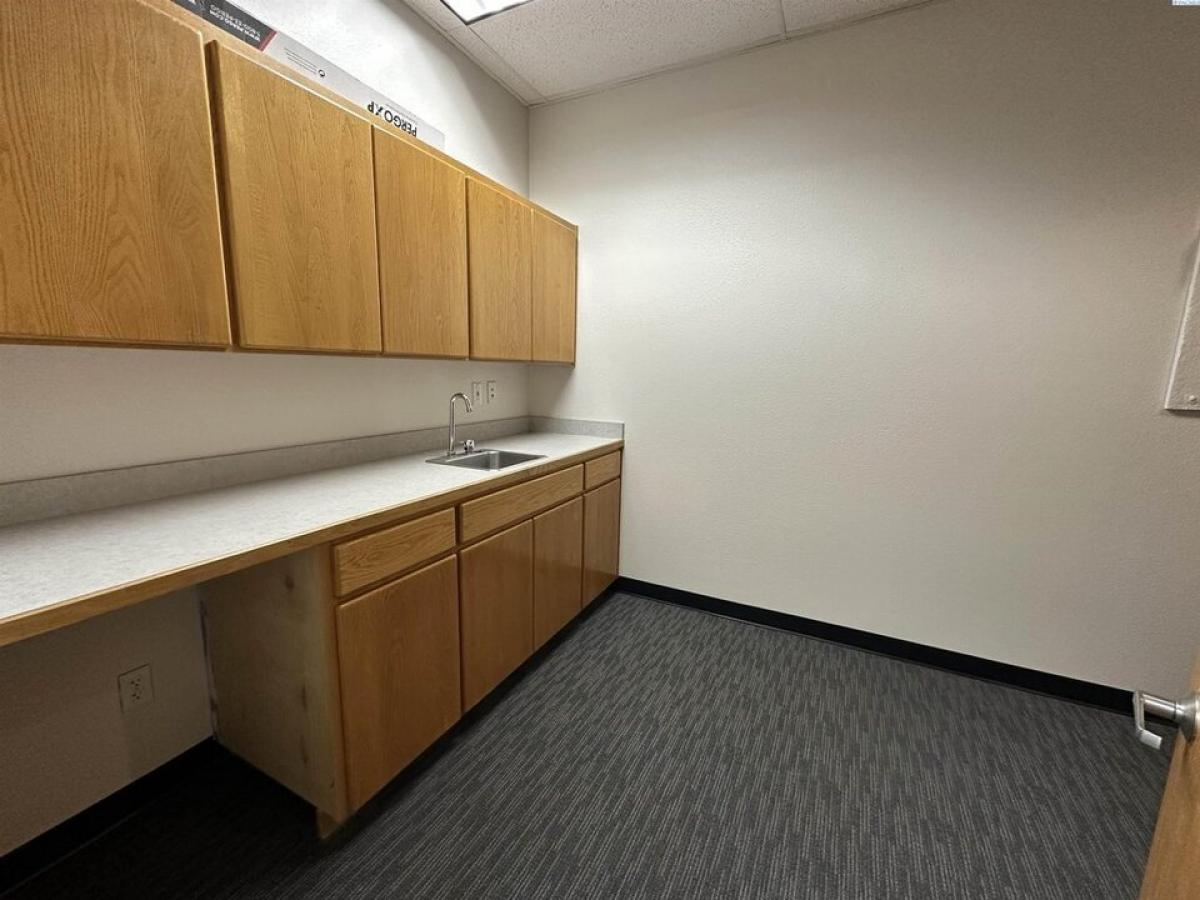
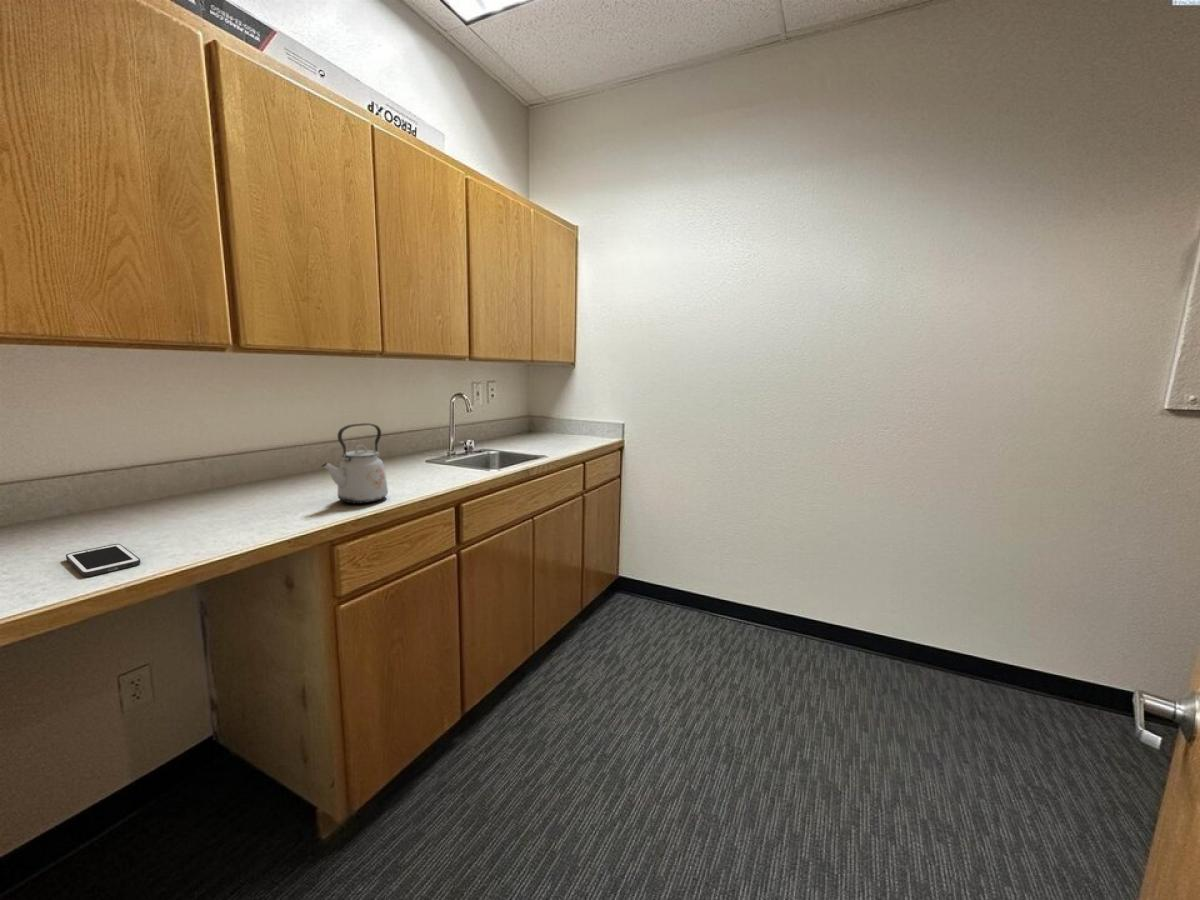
+ cell phone [65,543,142,578]
+ kettle [320,422,389,505]
